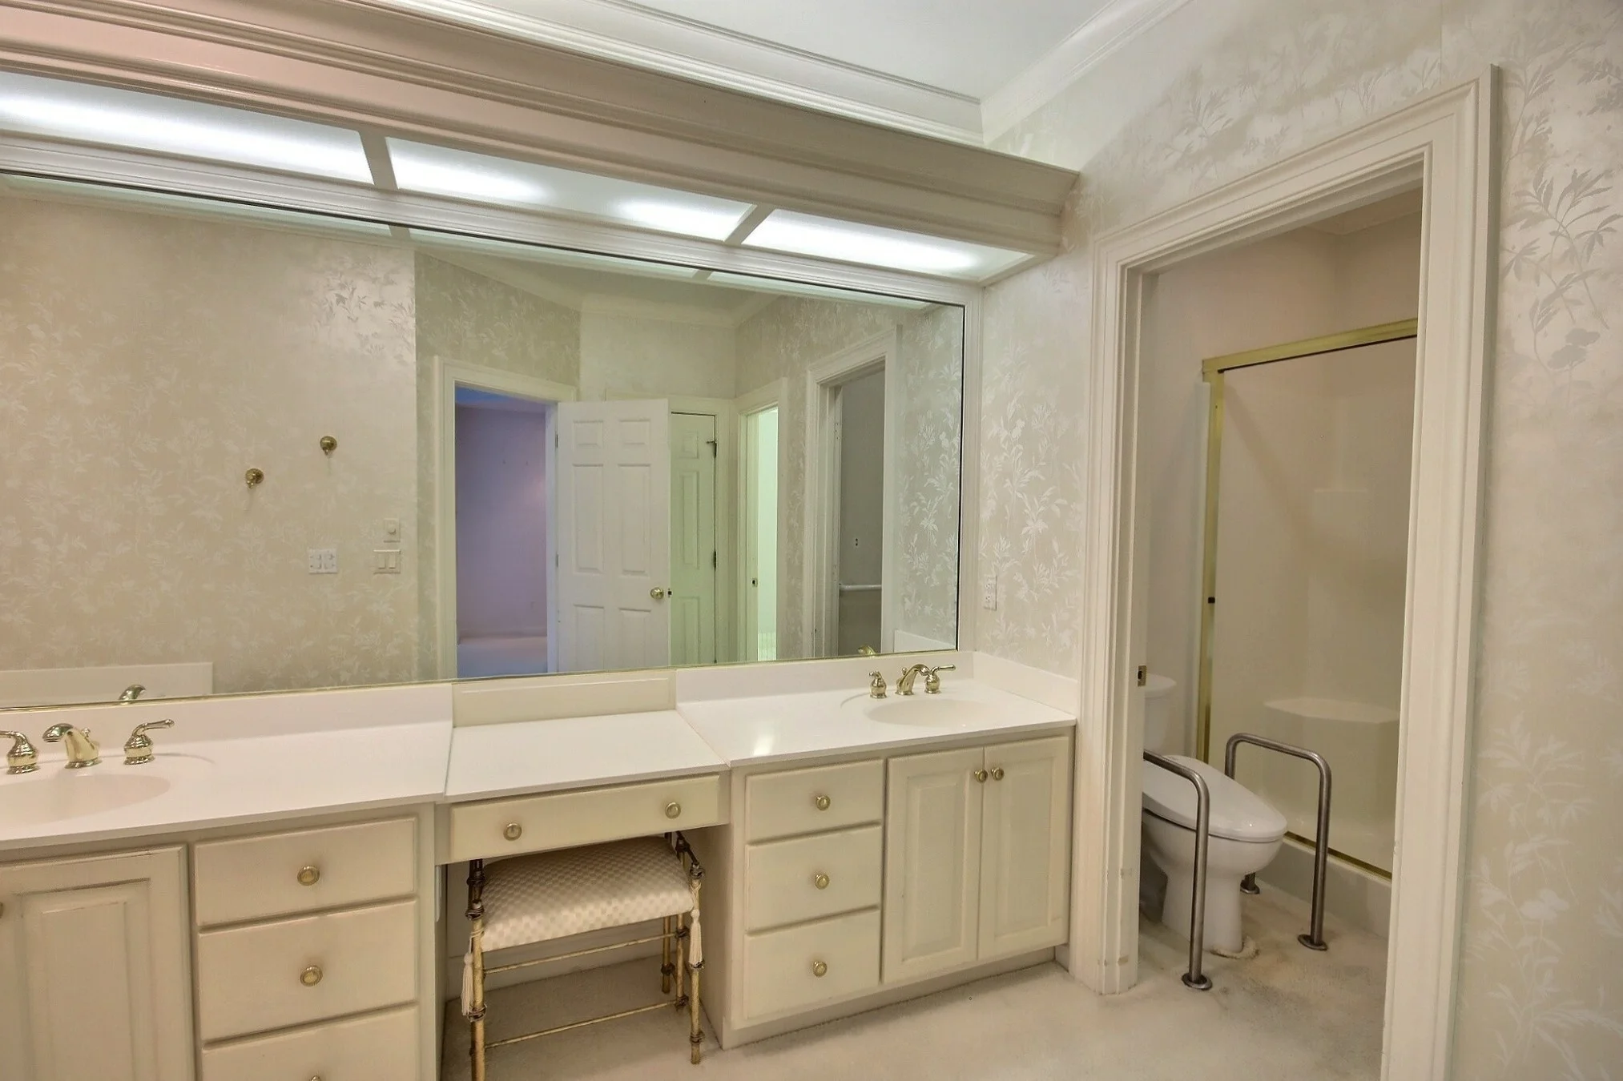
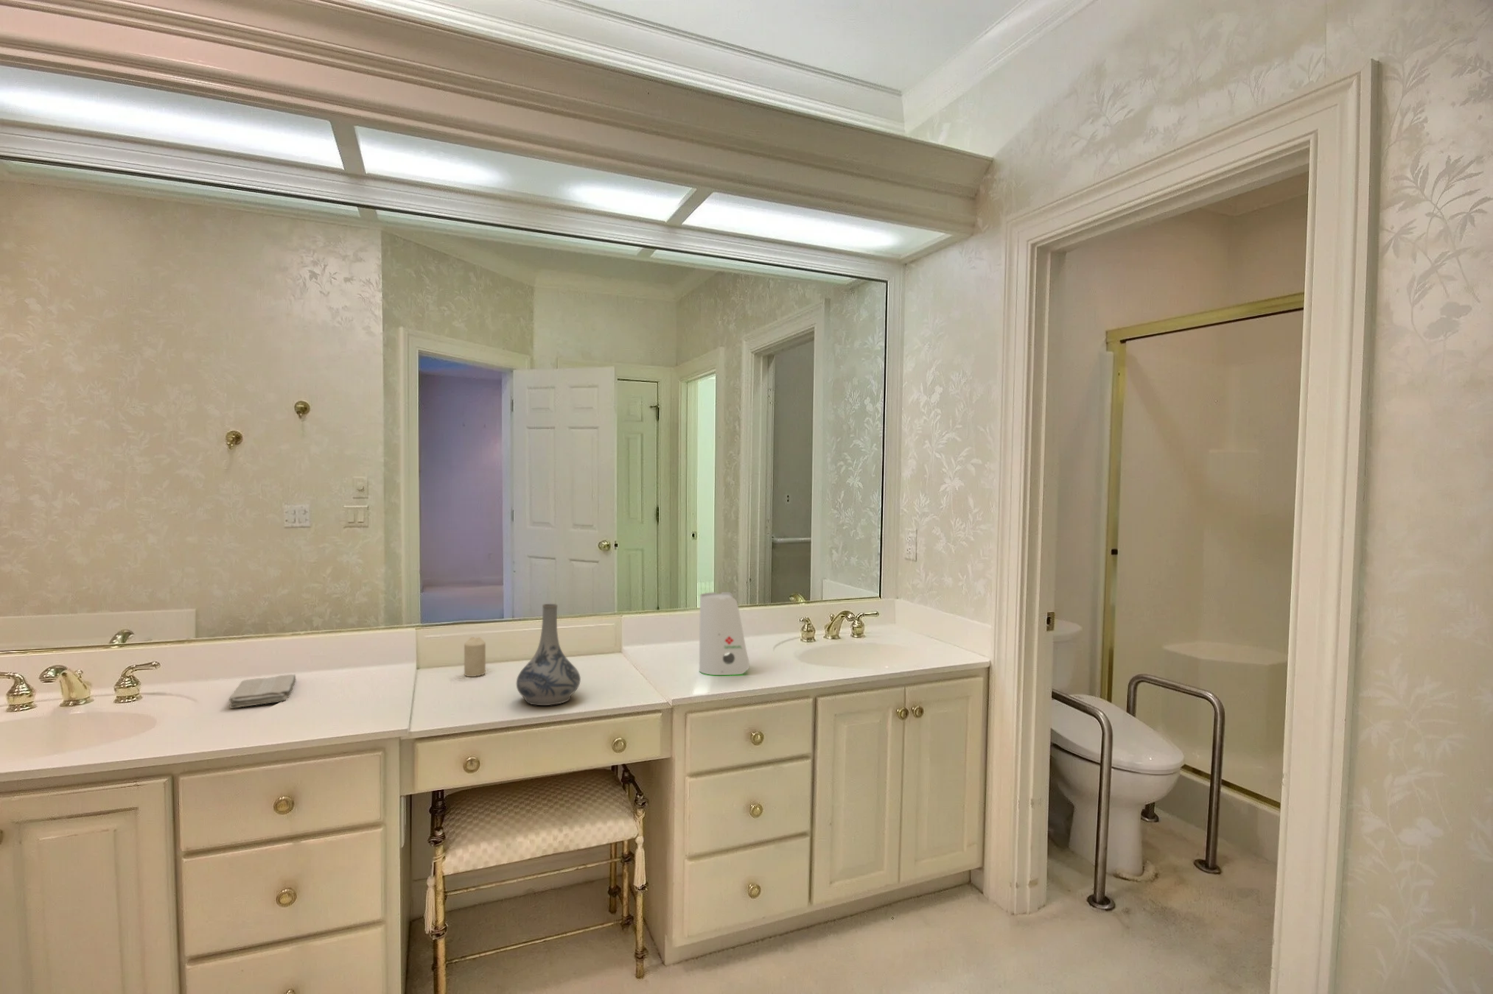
+ soap dispenser [698,591,750,676]
+ candle [464,636,486,678]
+ decorative vase [516,604,582,706]
+ washcloth [229,673,296,709]
